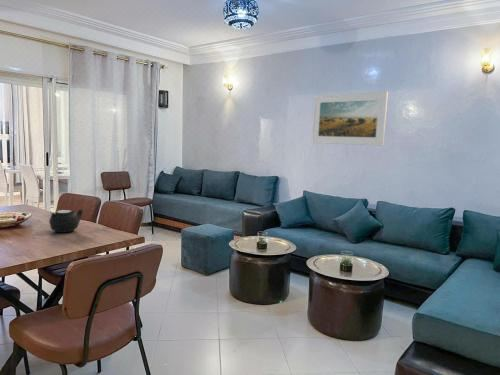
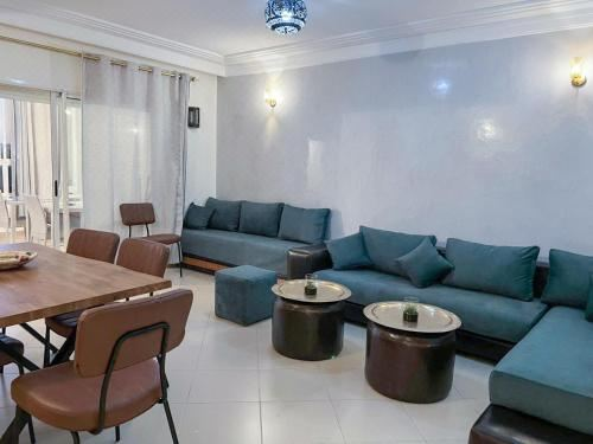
- teapot [48,208,85,234]
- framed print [310,91,389,147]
